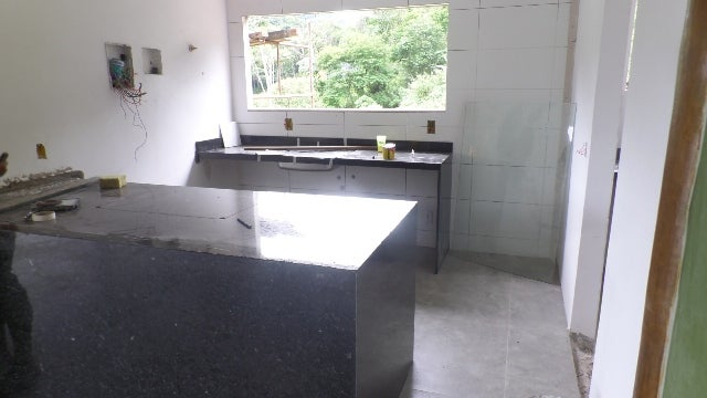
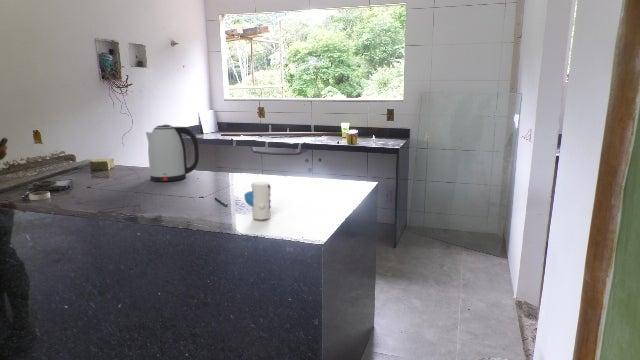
+ kettle [145,124,200,183]
+ toy [243,180,272,221]
